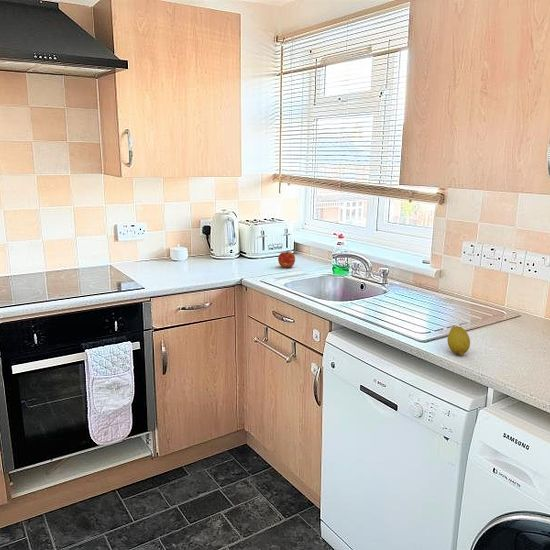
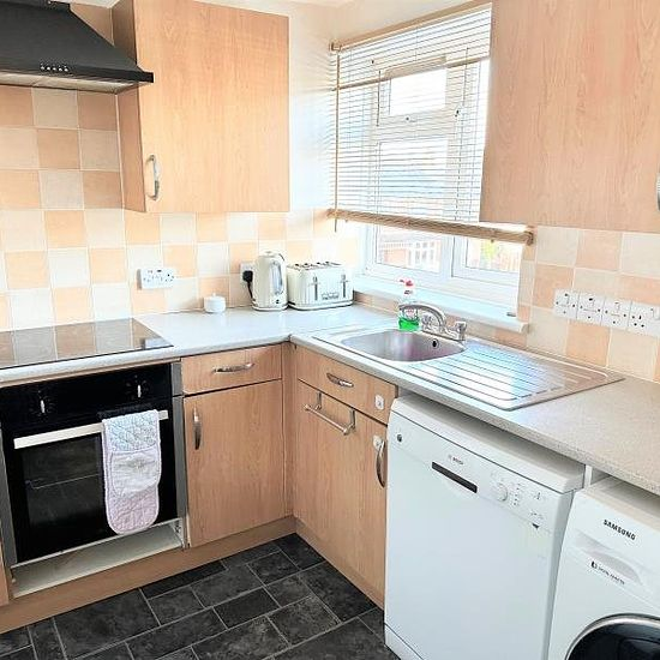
- lemon [446,325,471,357]
- apple [277,250,296,269]
